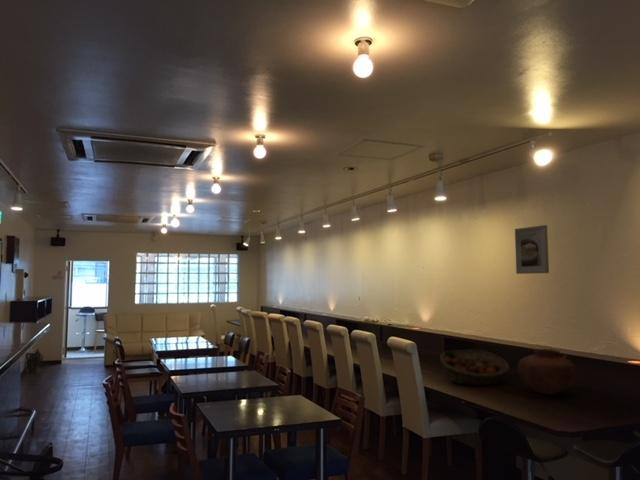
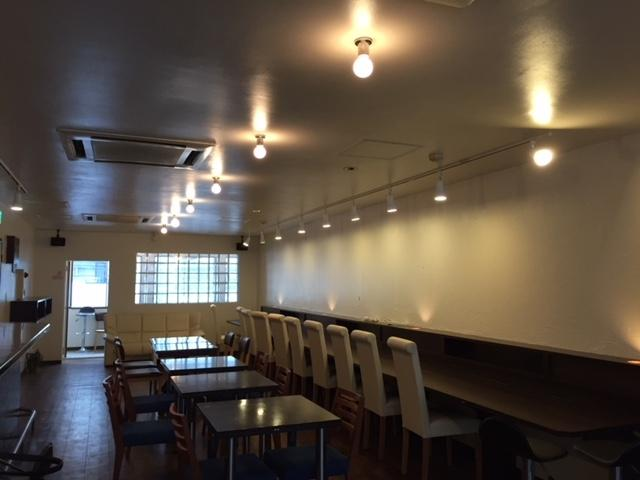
- vase [517,348,577,396]
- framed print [514,224,550,275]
- fruit basket [439,349,511,387]
